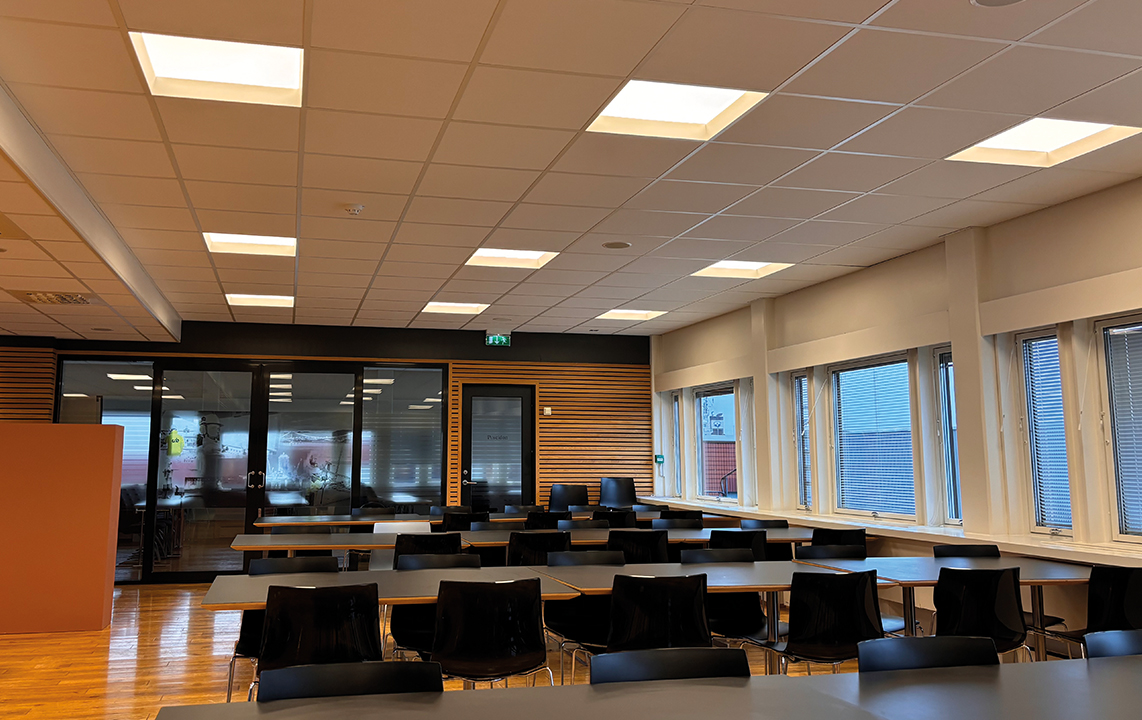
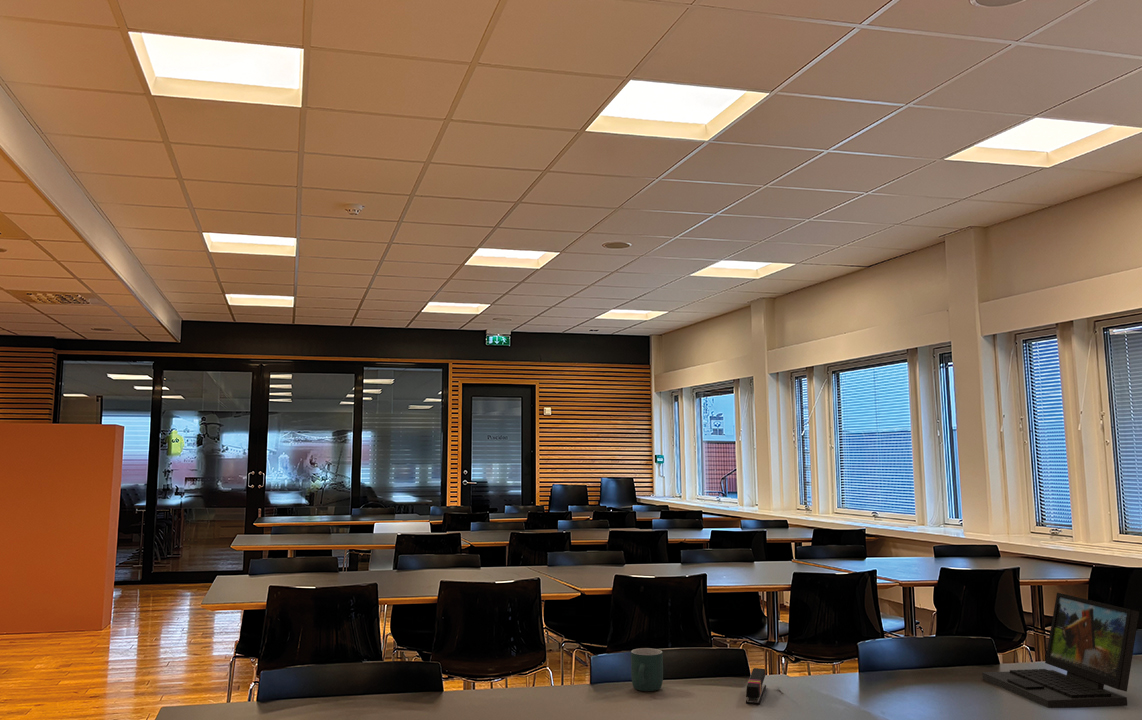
+ stapler [745,667,767,705]
+ laptop [981,592,1140,709]
+ mug [630,647,664,692]
